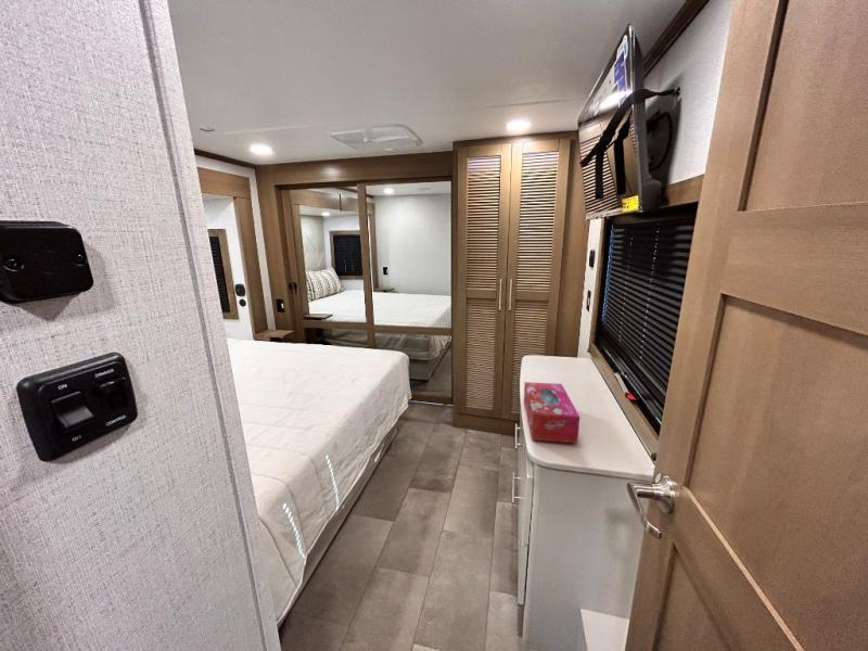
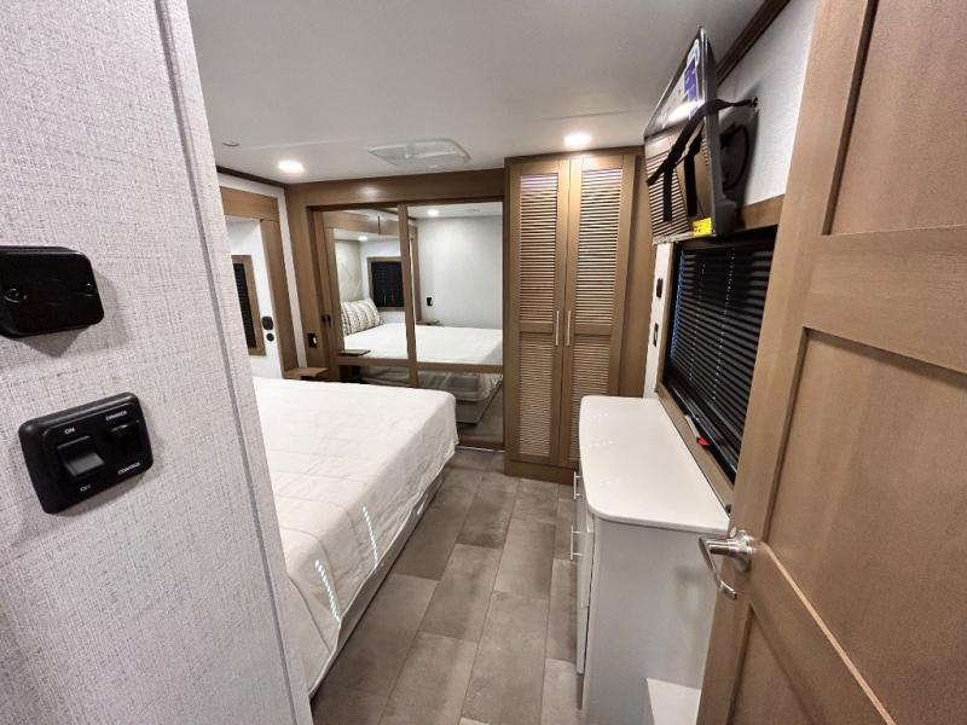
- tissue box [523,381,580,444]
